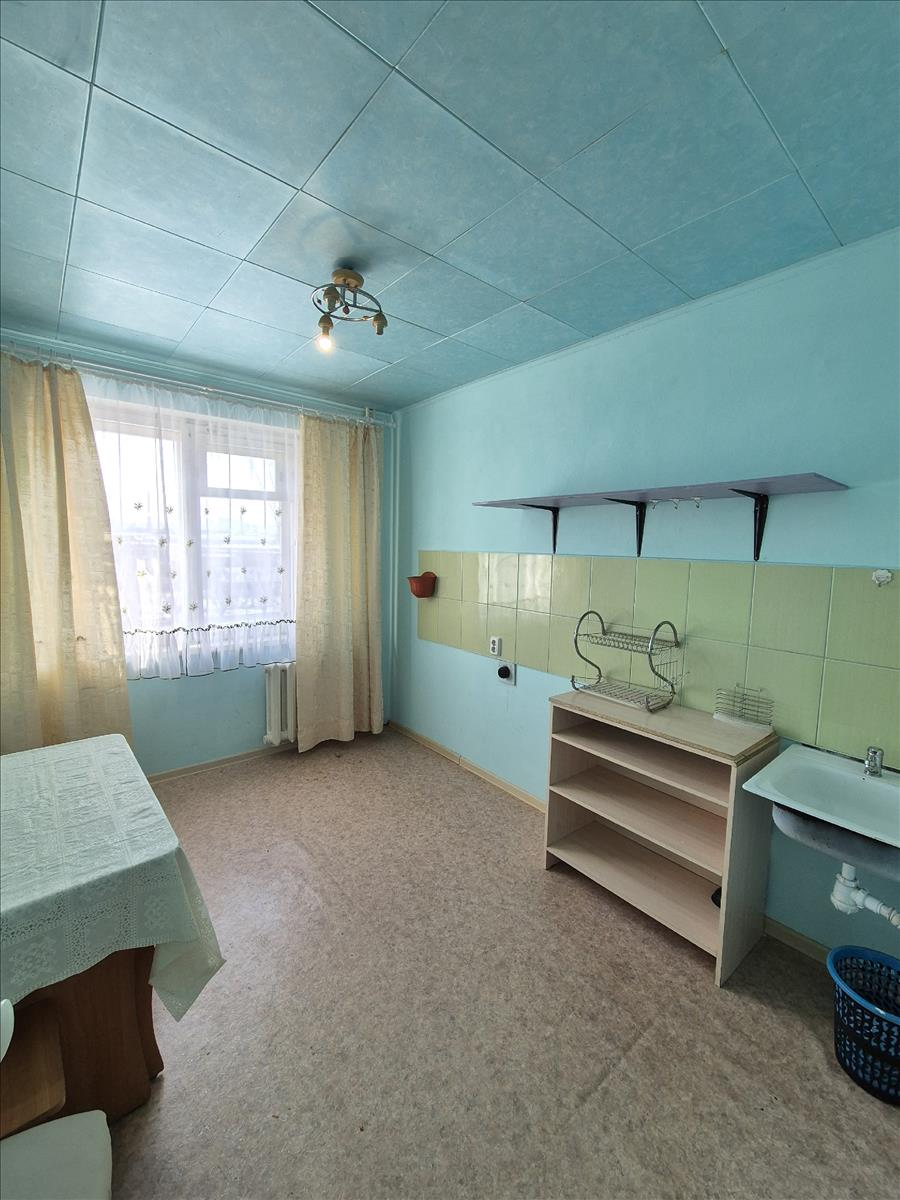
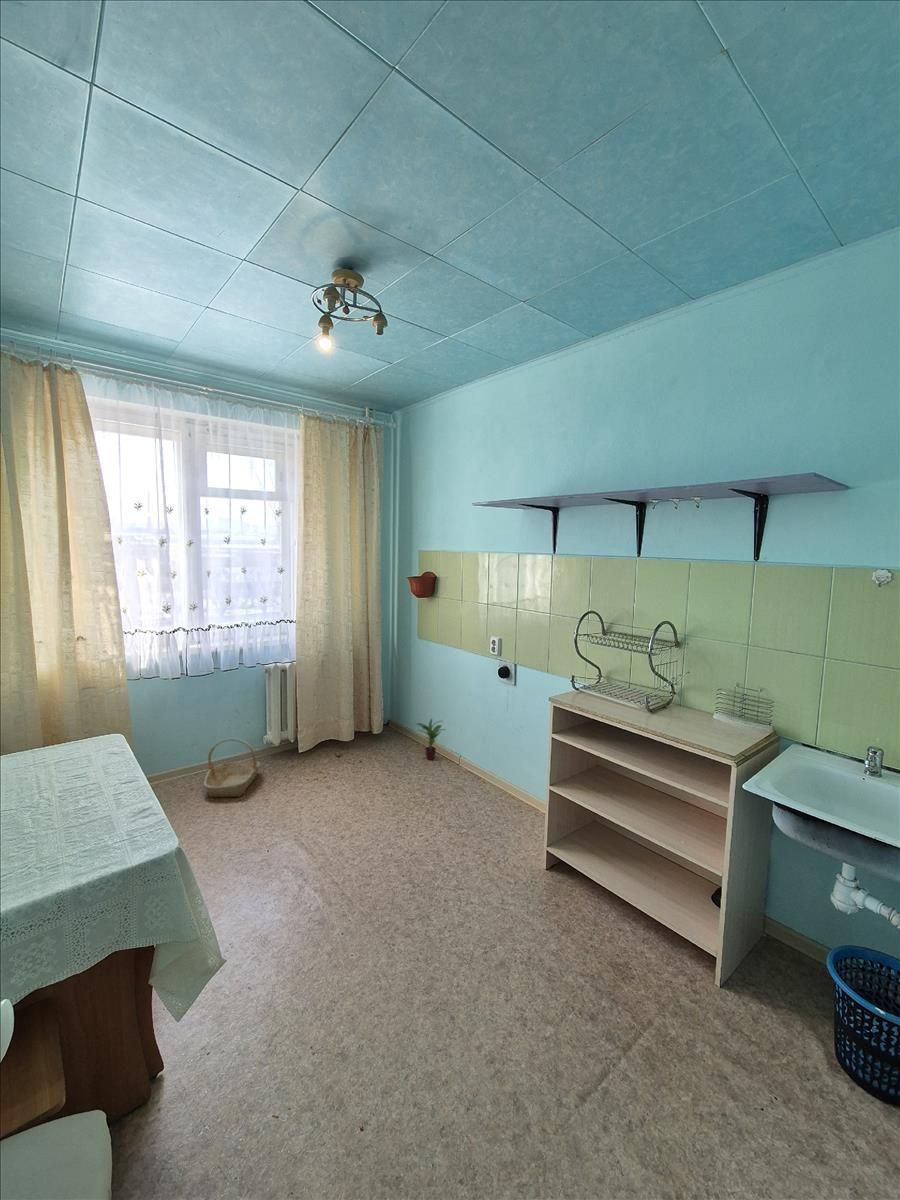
+ potted plant [415,717,446,761]
+ basket [203,738,261,798]
